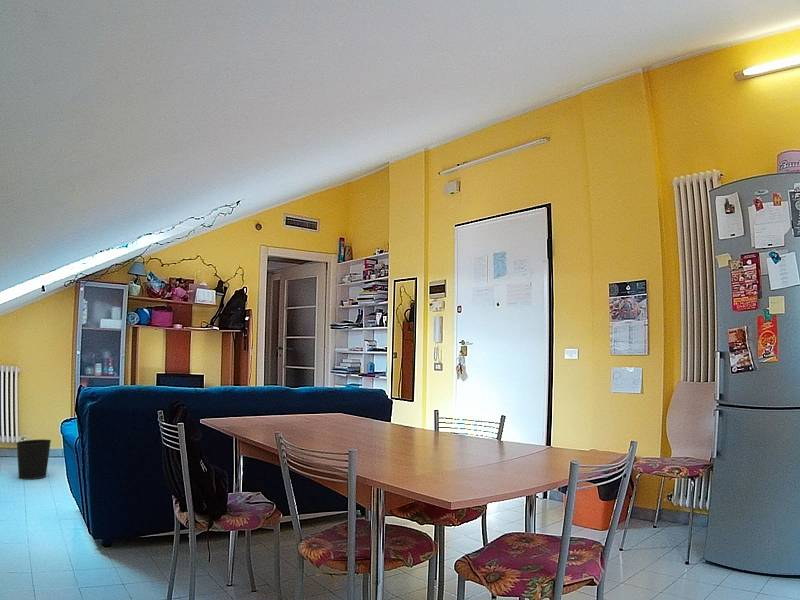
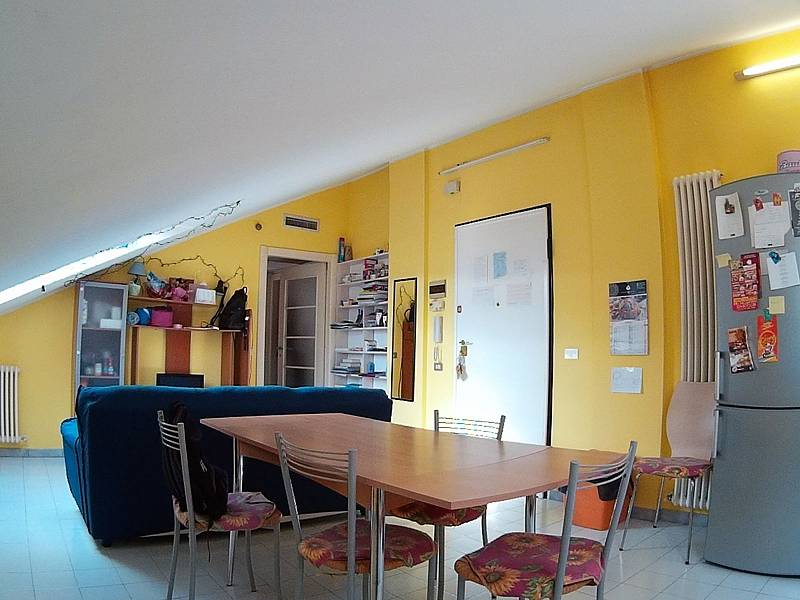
- wastebasket [15,438,52,481]
